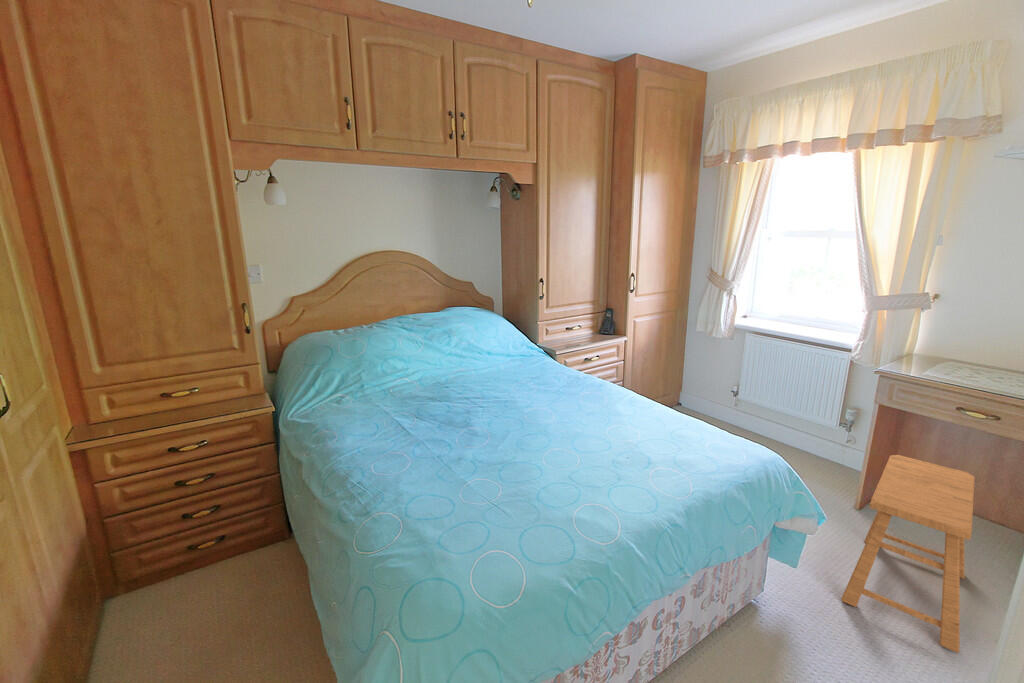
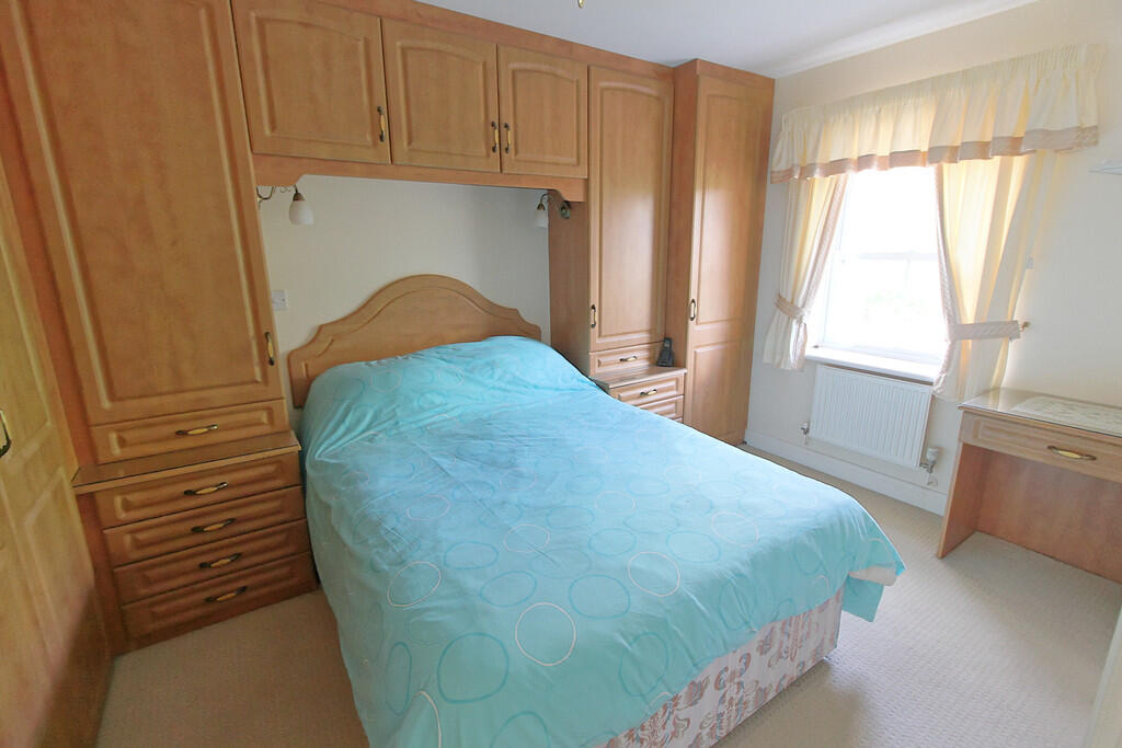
- stool [840,454,976,654]
